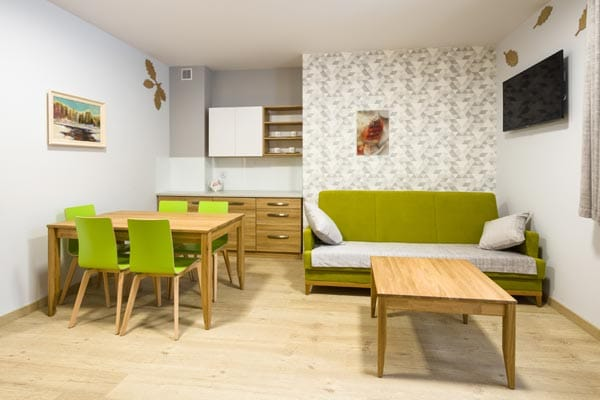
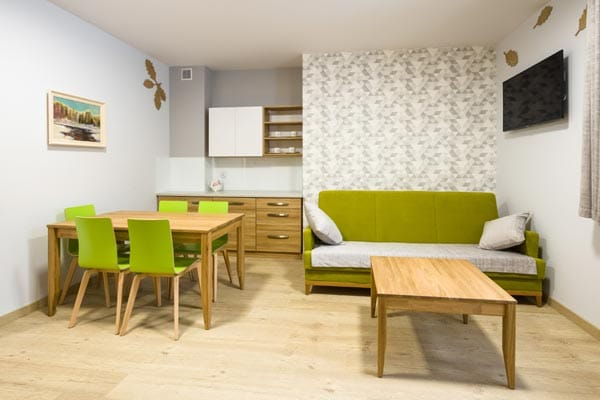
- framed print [355,109,390,157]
